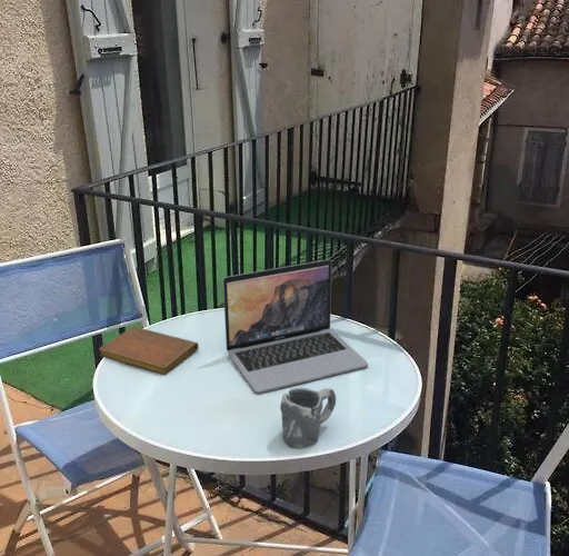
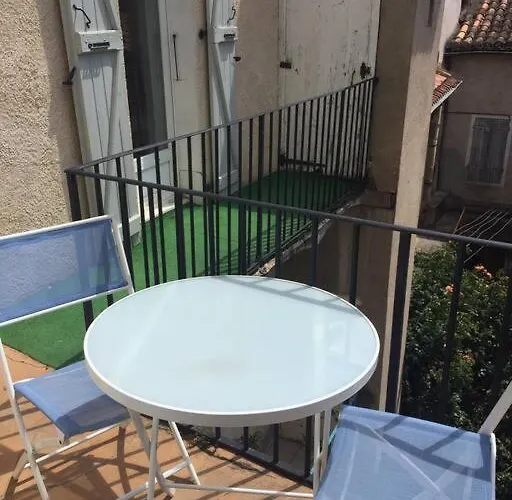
- mug [279,387,337,449]
- laptop [222,258,369,395]
- notebook [98,326,200,376]
